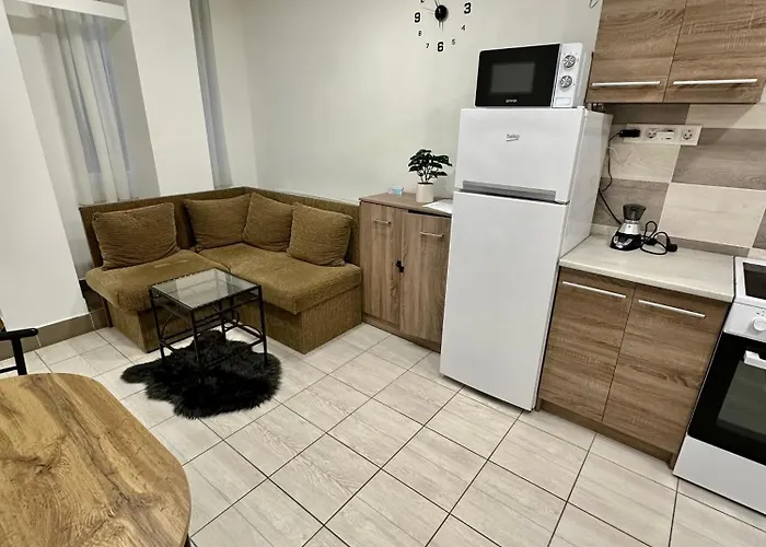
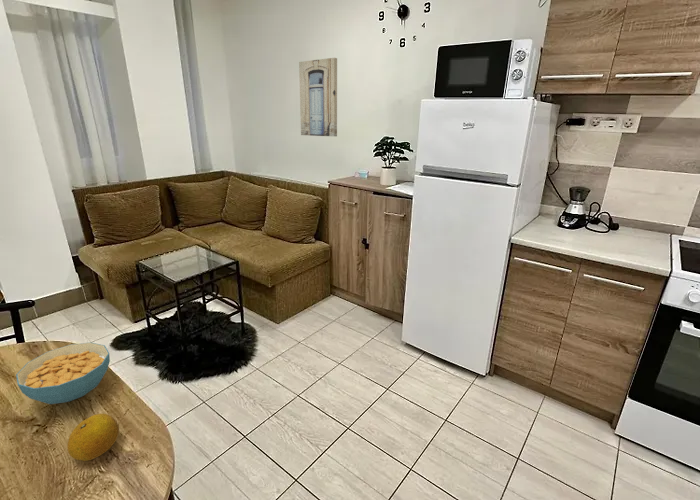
+ cereal bowl [15,341,111,405]
+ fruit [66,413,120,462]
+ wall art [298,57,338,137]
